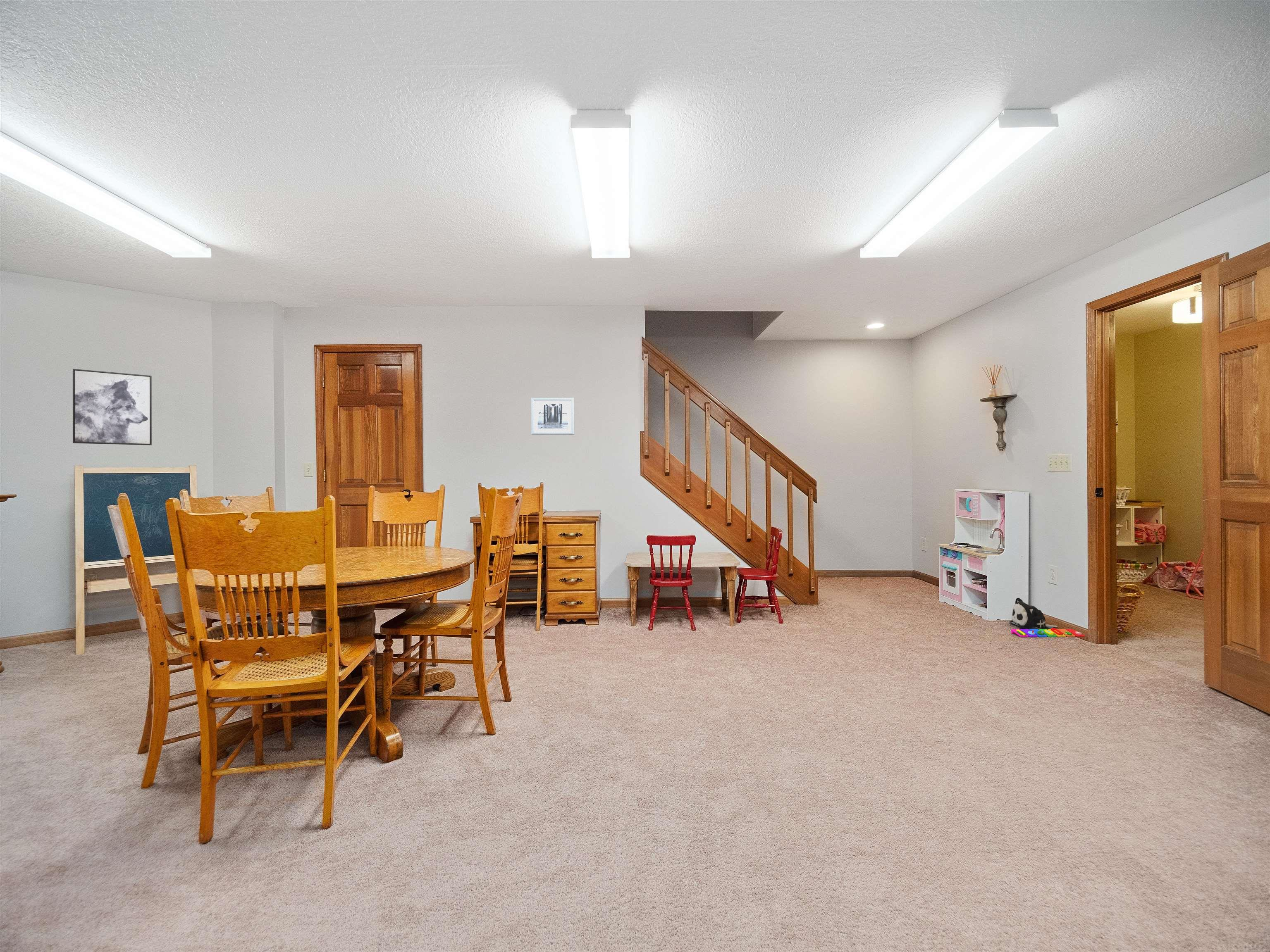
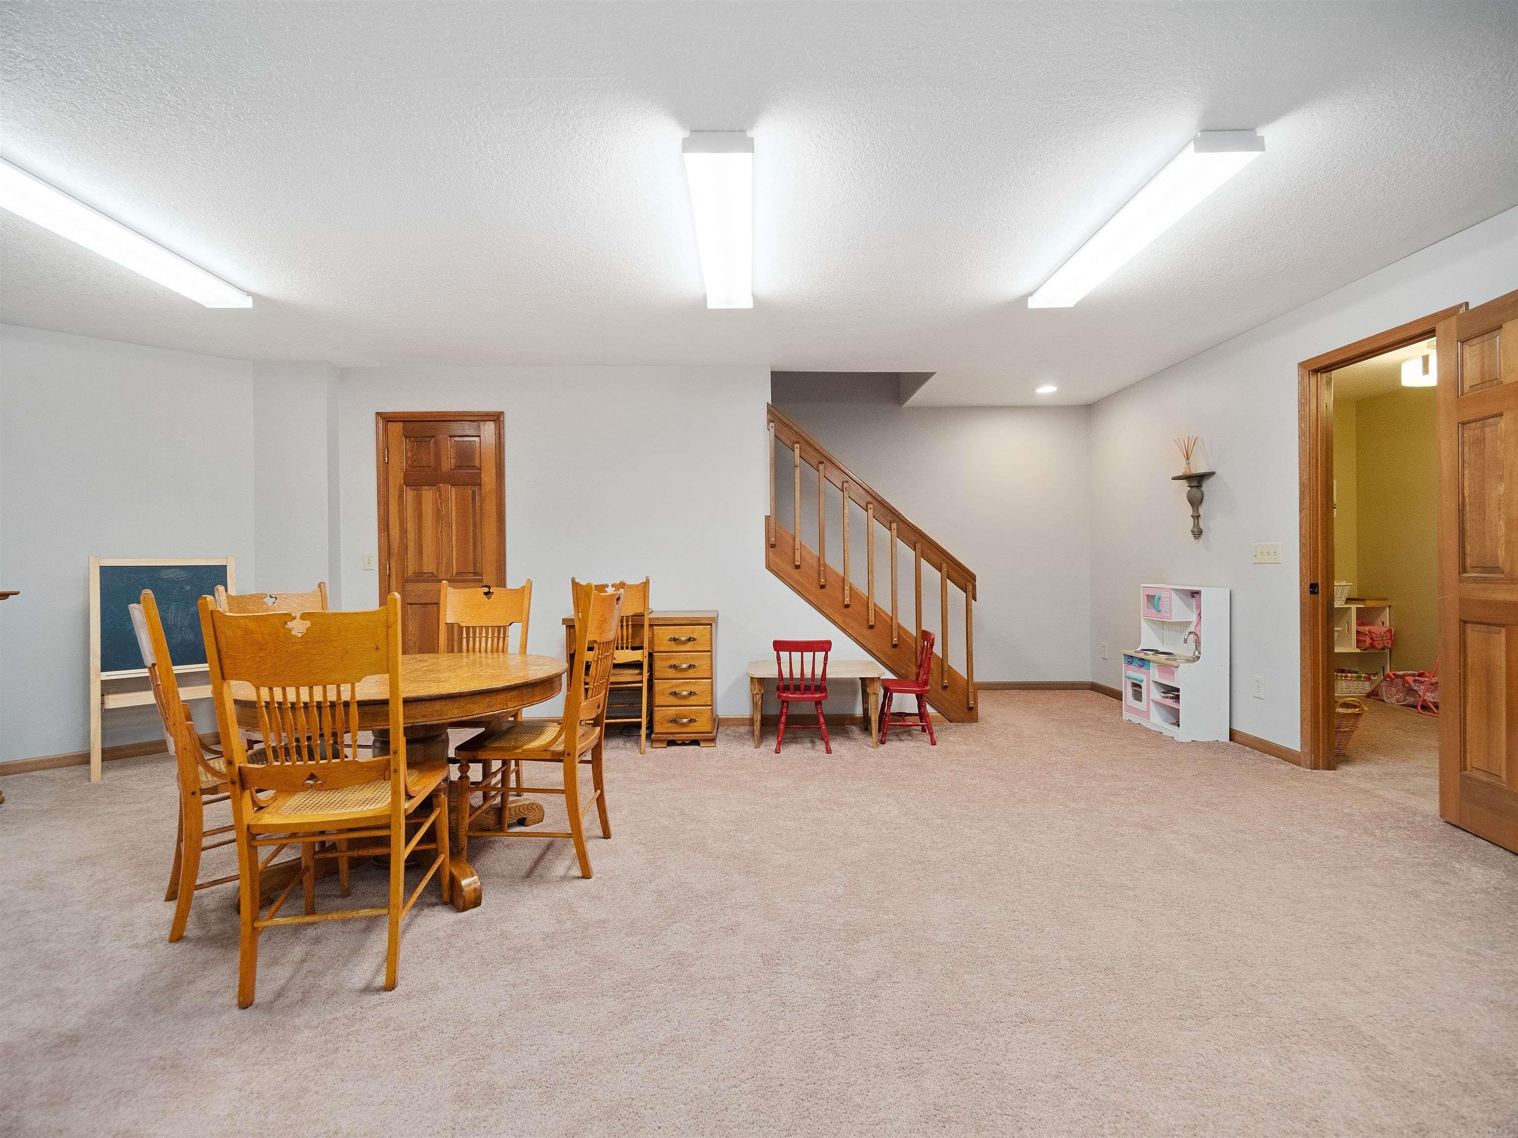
- wall art [531,397,575,436]
- knob puzzle [1010,628,1085,637]
- wall art [72,369,152,446]
- plush toy [1009,597,1058,630]
